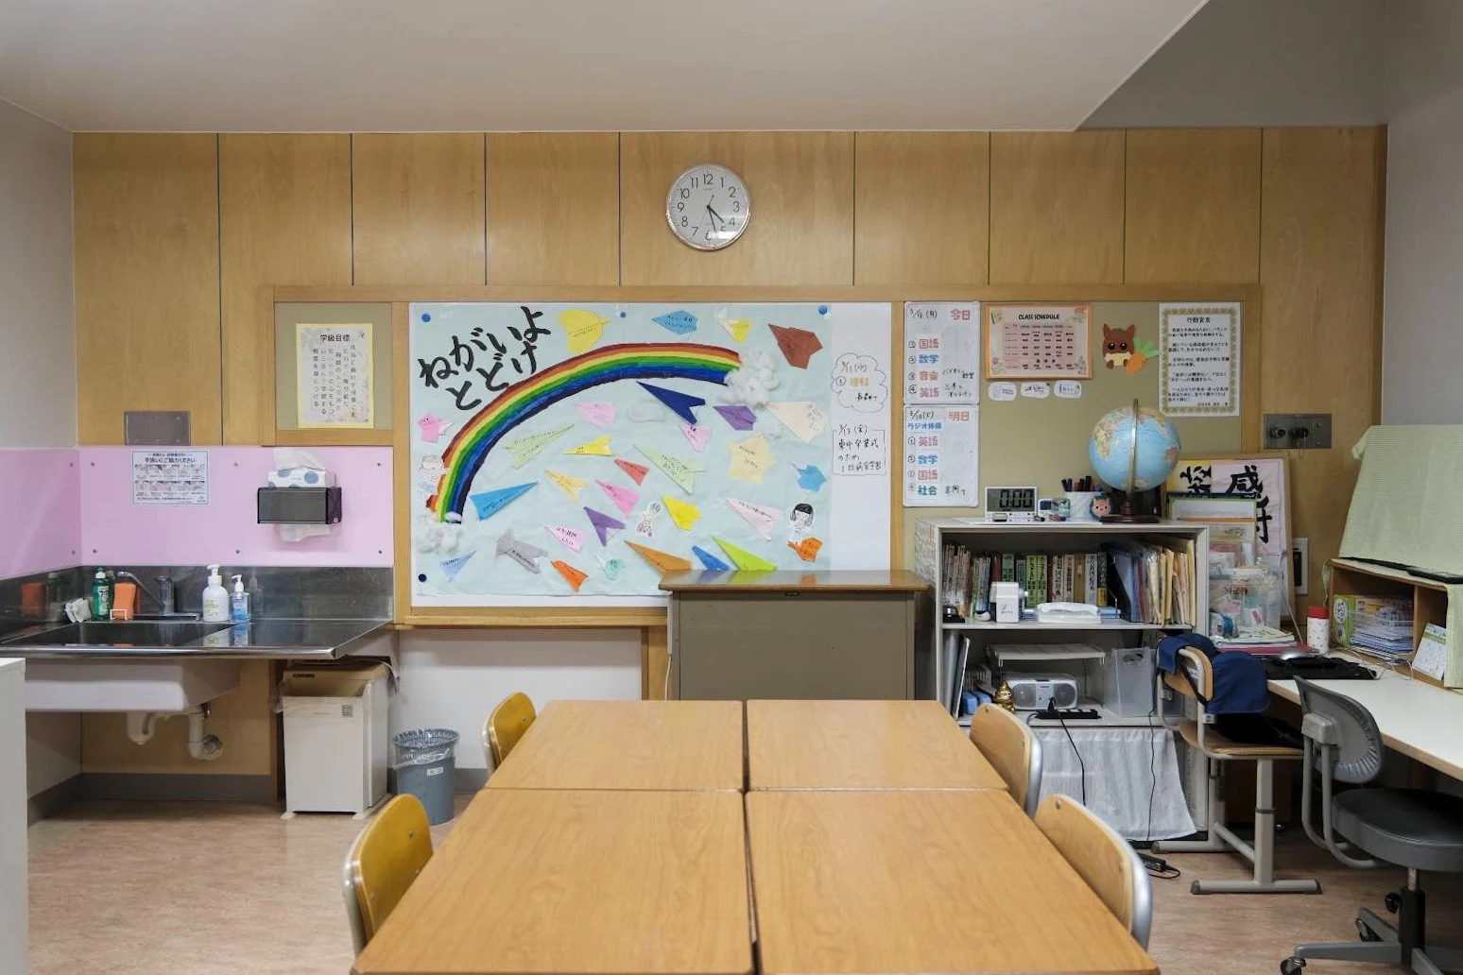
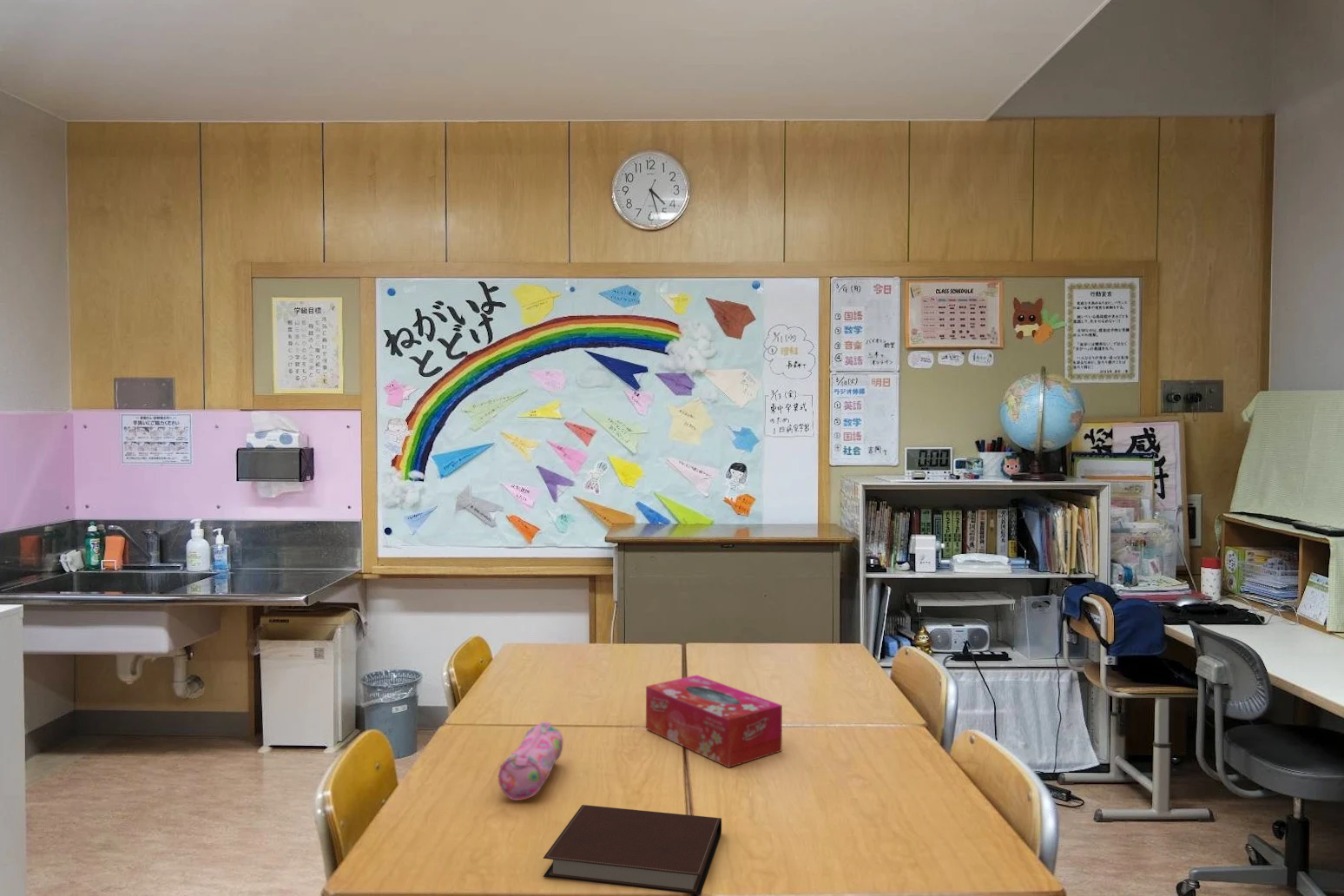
+ pencil case [497,721,564,801]
+ notebook [543,804,722,896]
+ tissue box [645,674,783,768]
